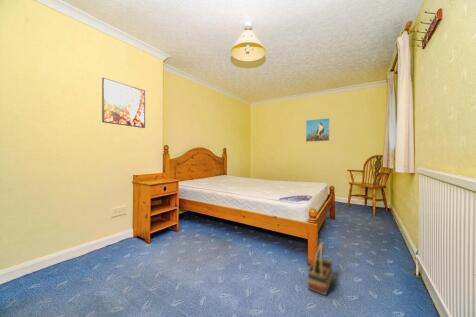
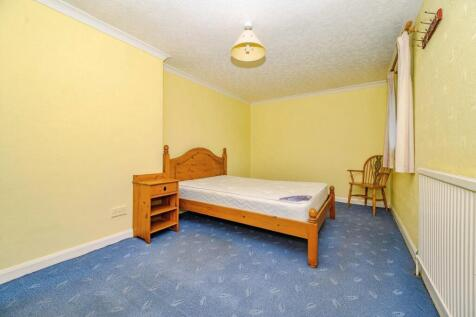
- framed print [305,117,331,143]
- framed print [101,77,146,129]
- basket [306,241,334,297]
